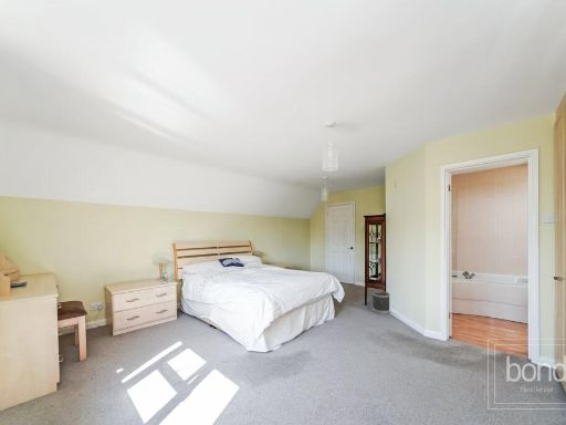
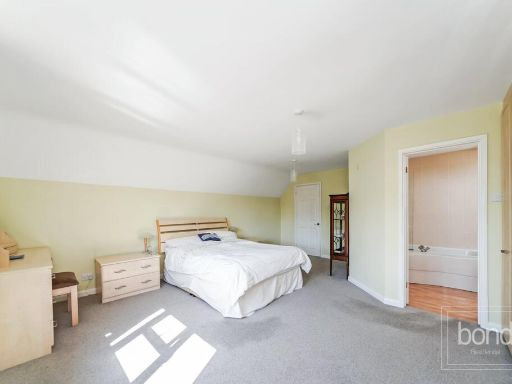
- wastebasket [371,290,391,315]
